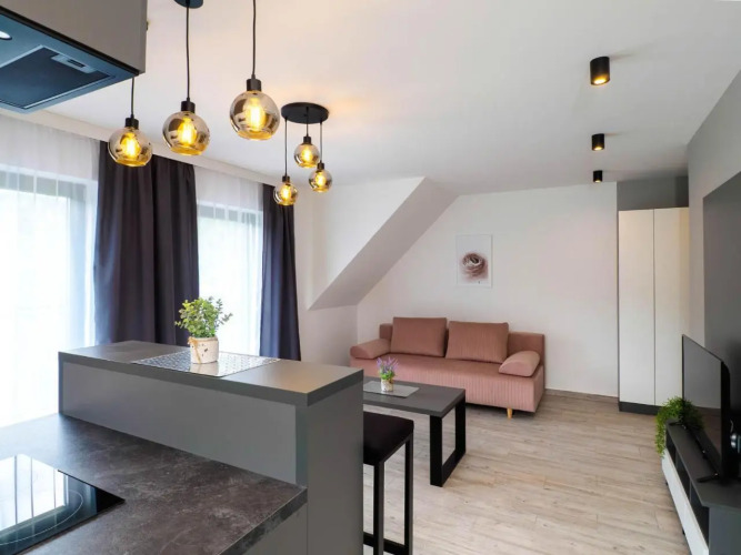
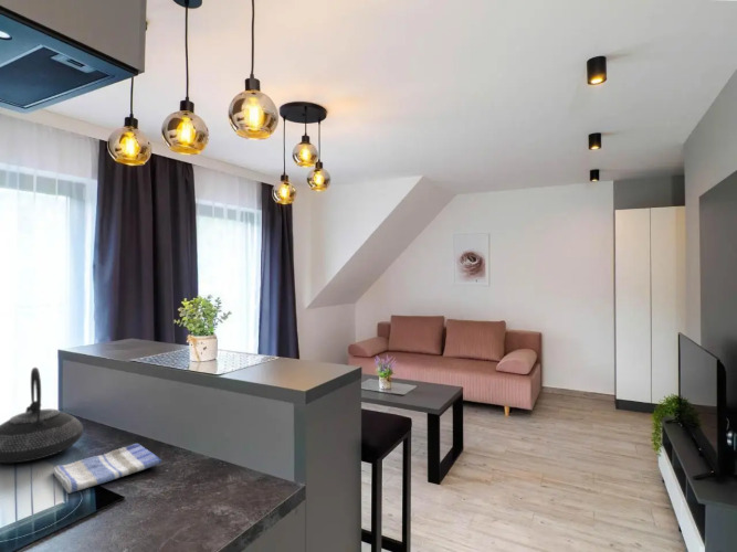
+ dish towel [50,443,162,495]
+ teapot [0,367,84,464]
